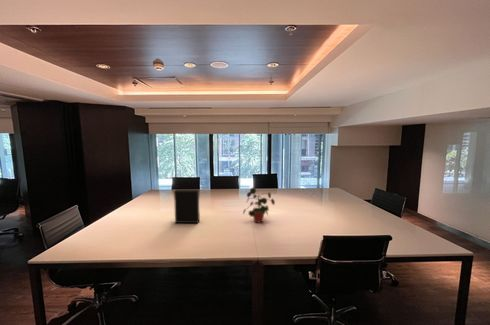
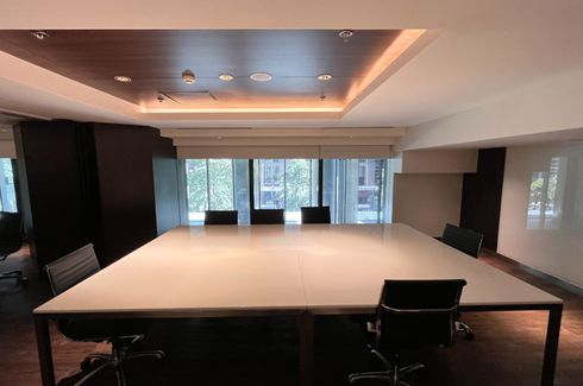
- binder [173,188,201,224]
- potted plant [242,187,276,224]
